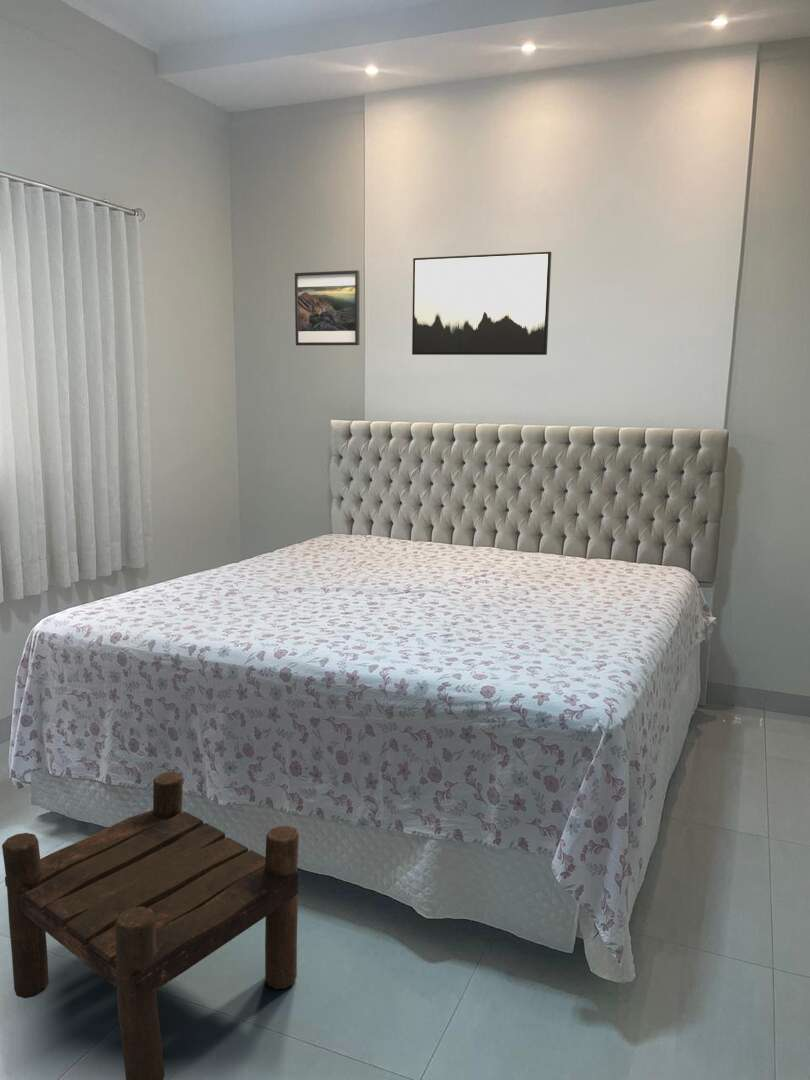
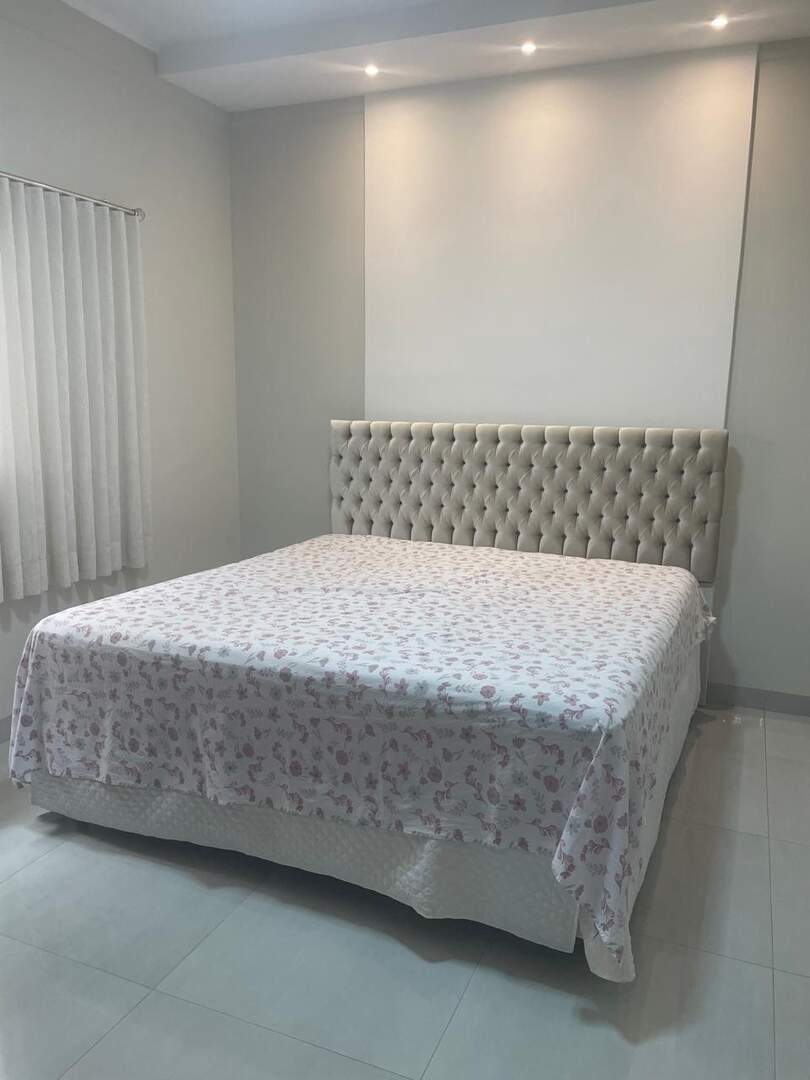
- wall art [411,251,552,356]
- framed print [294,269,360,346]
- stool [1,771,300,1080]
